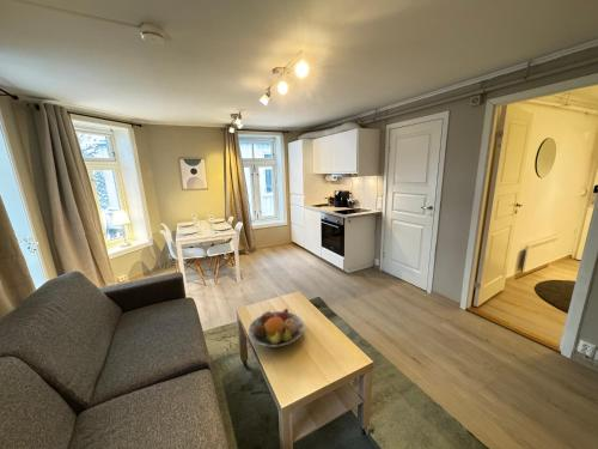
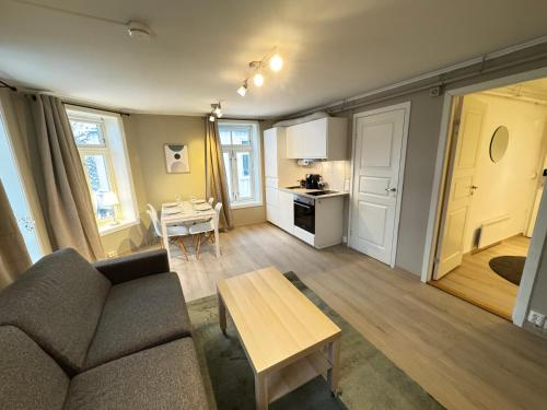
- fruit bowl [248,308,305,348]
